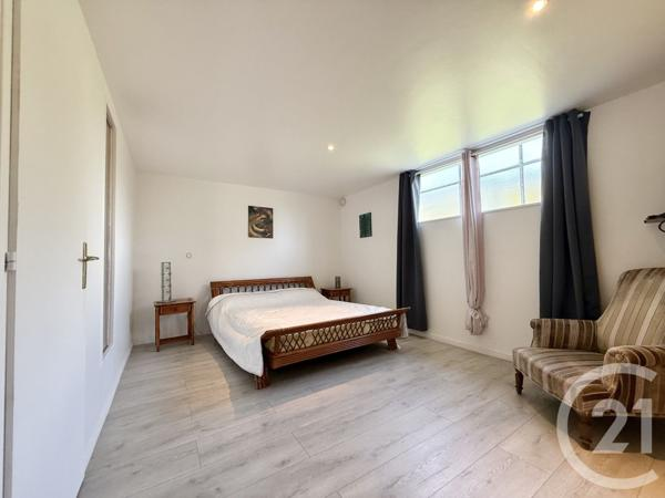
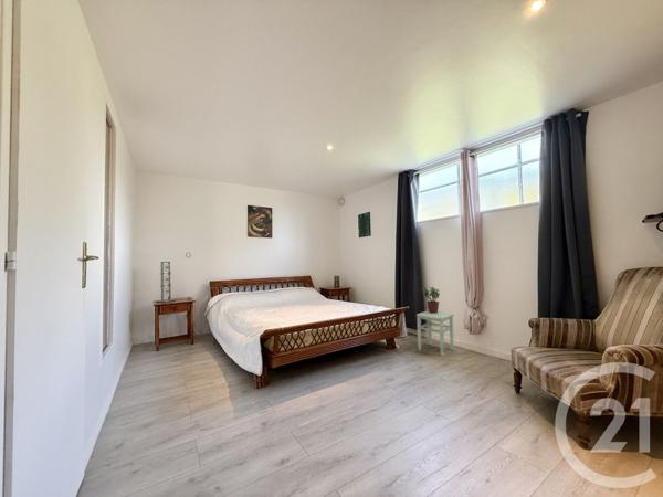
+ stool [415,309,454,357]
+ potted plant [421,285,441,314]
